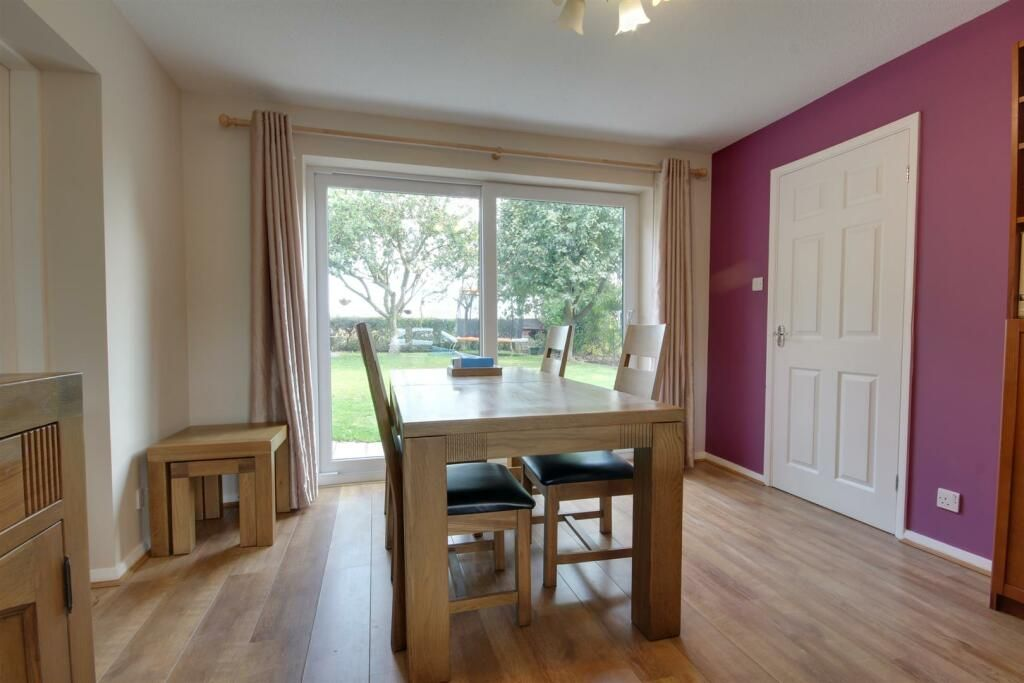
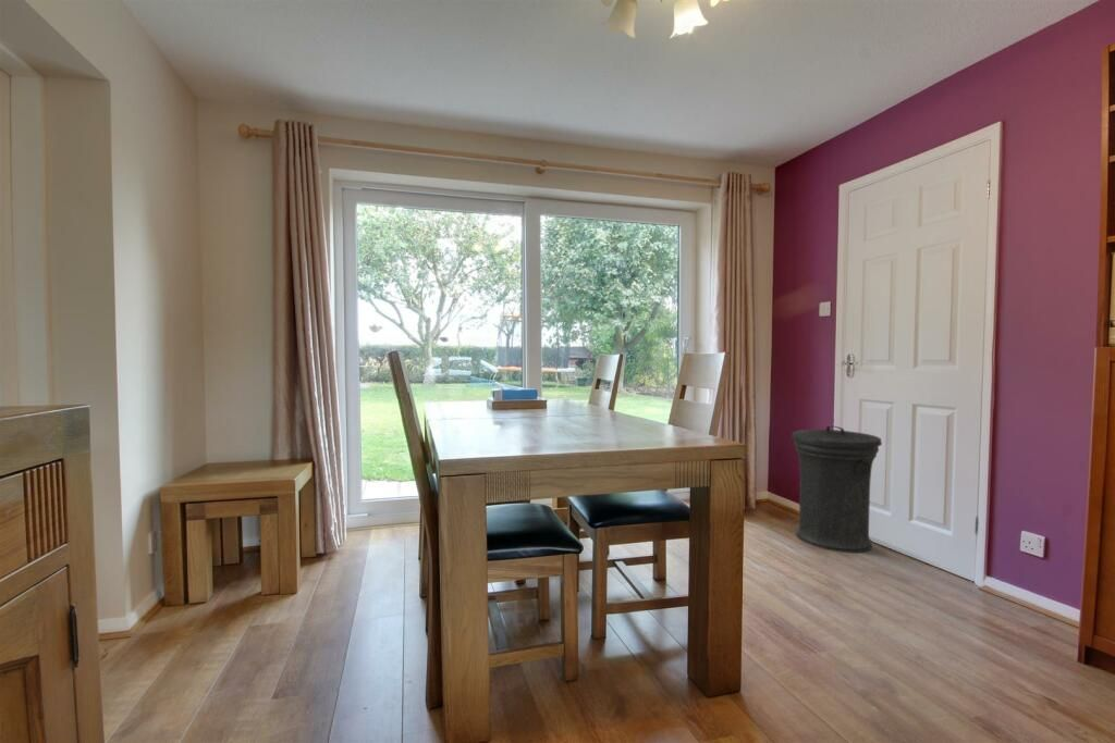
+ trash can [791,425,883,554]
